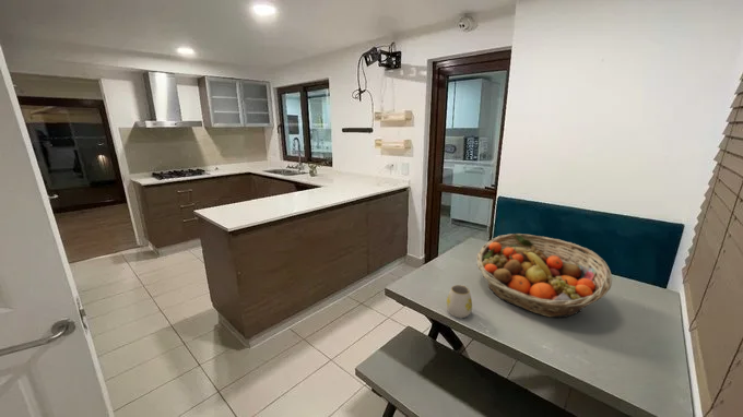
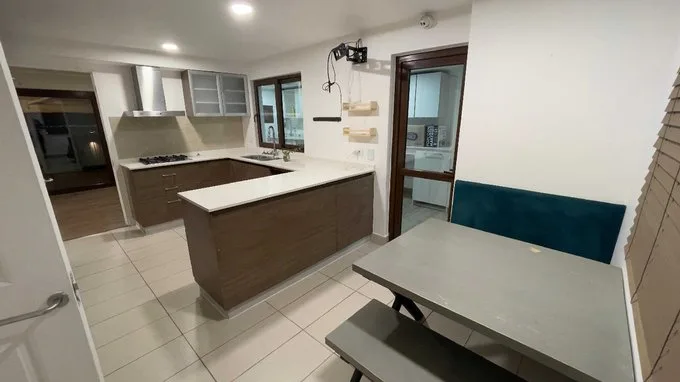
- fruit basket [475,233,613,319]
- mug [446,284,473,319]
